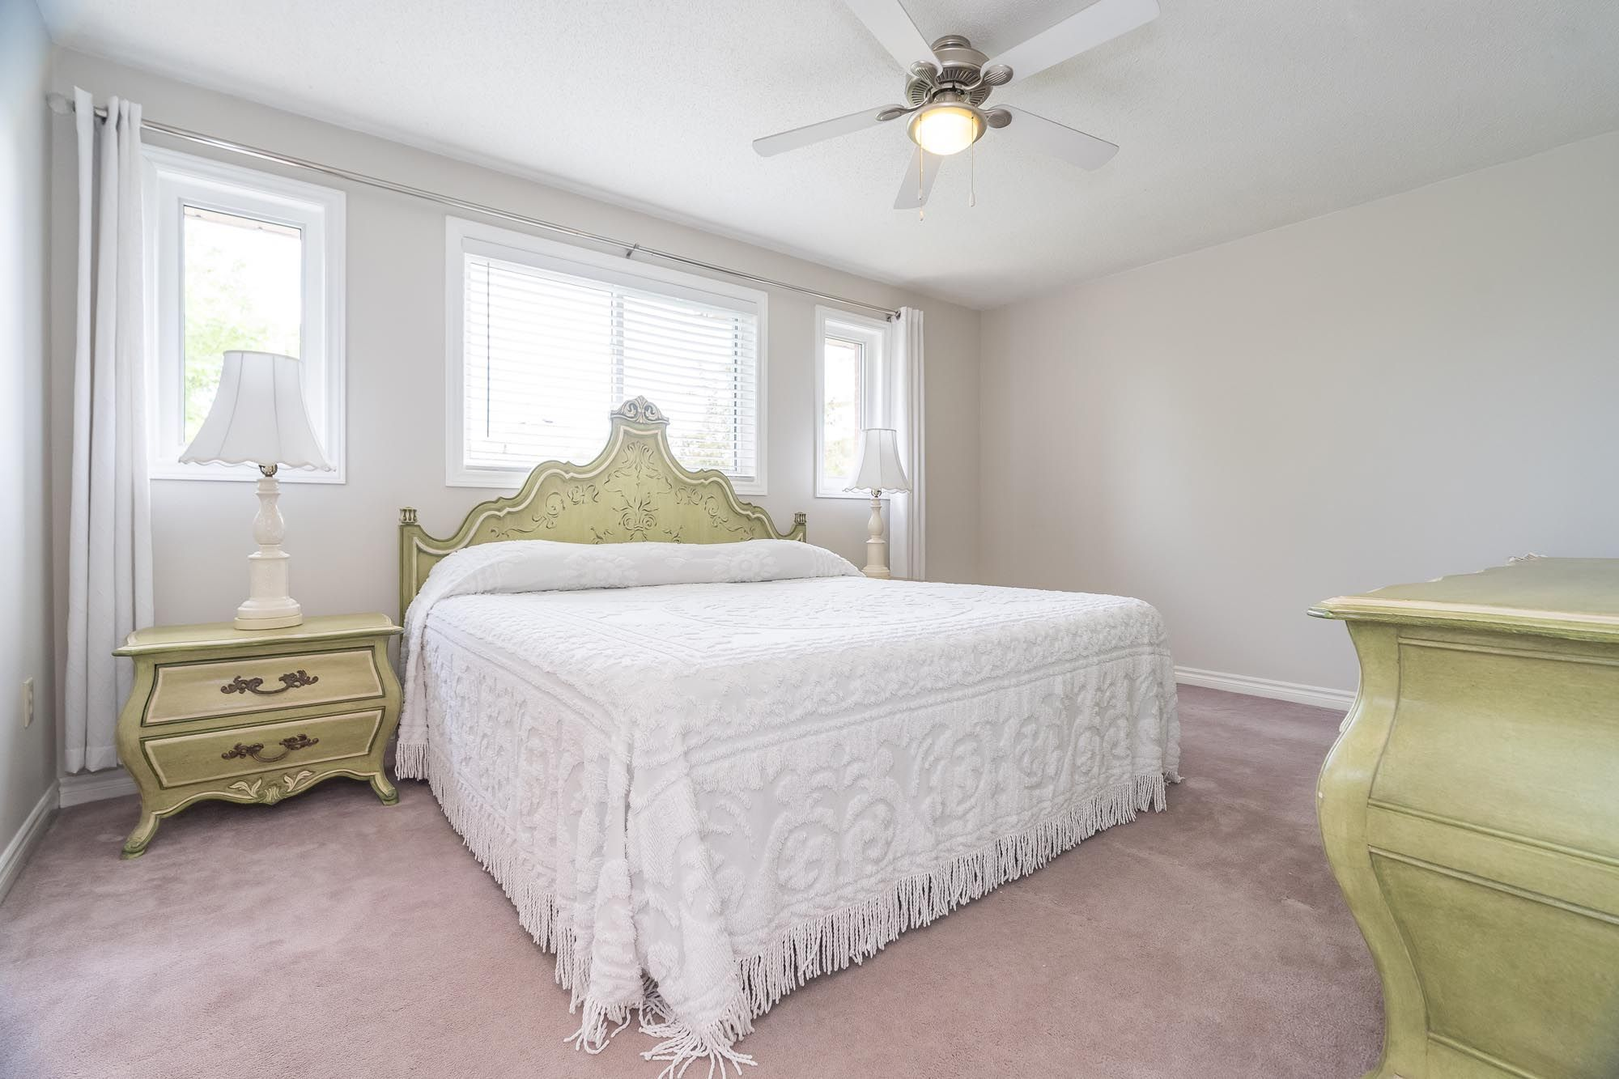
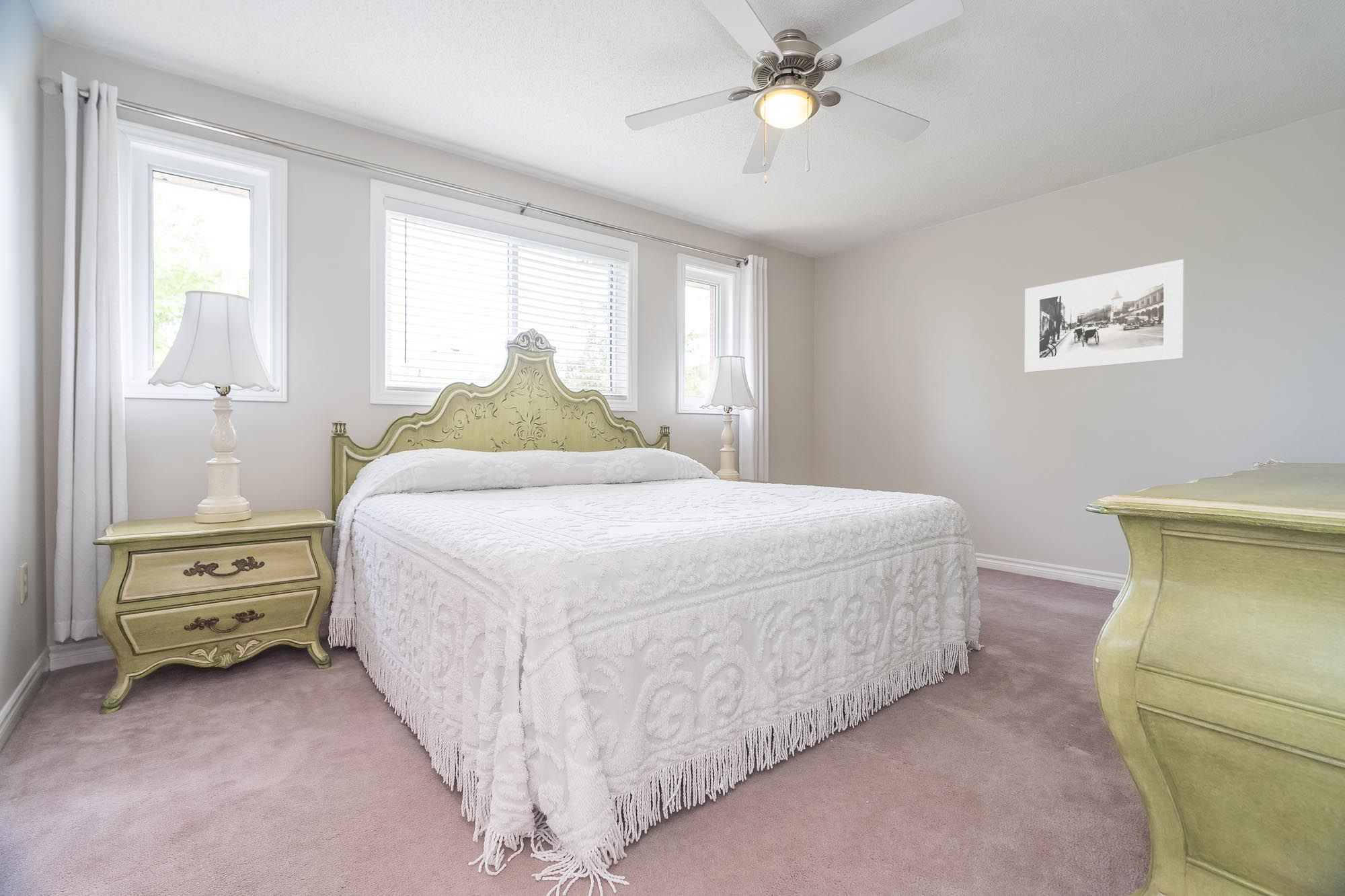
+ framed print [1024,259,1185,373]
